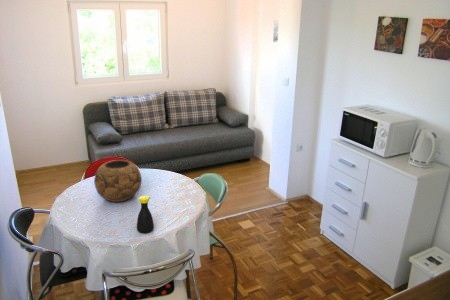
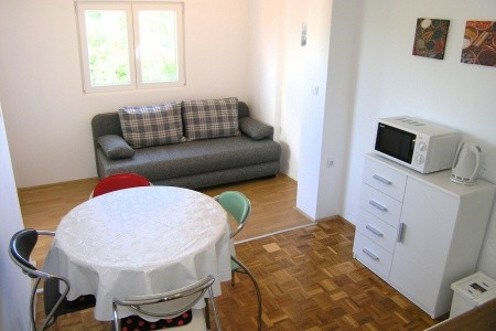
- decorative bowl [93,159,143,203]
- bottle [136,195,155,234]
